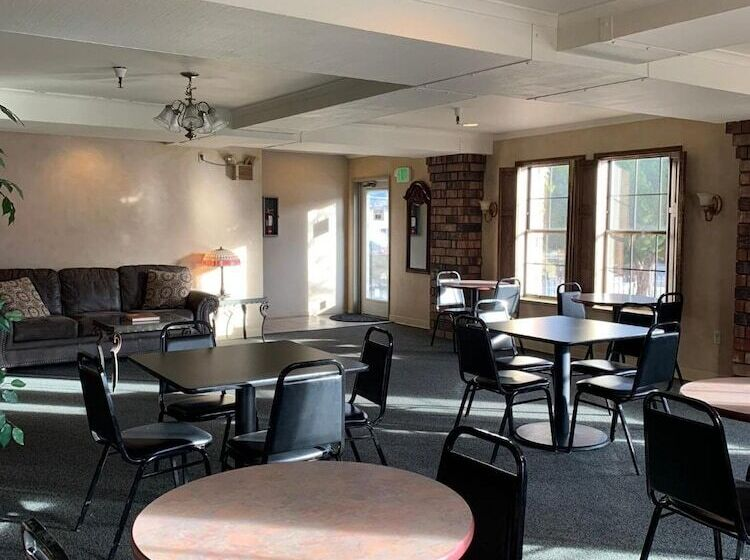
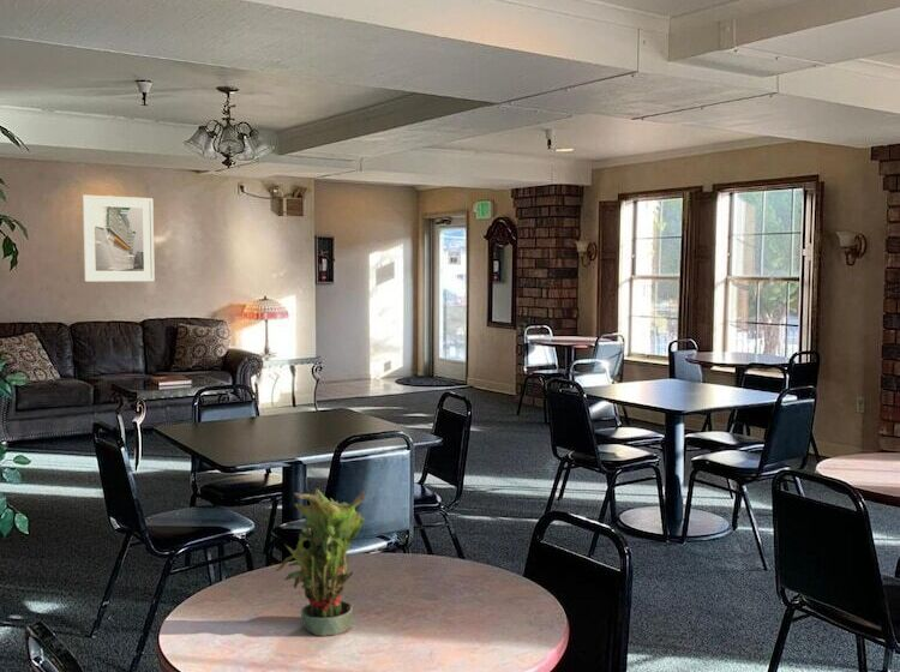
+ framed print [82,193,156,282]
+ potted plant [274,487,365,637]
